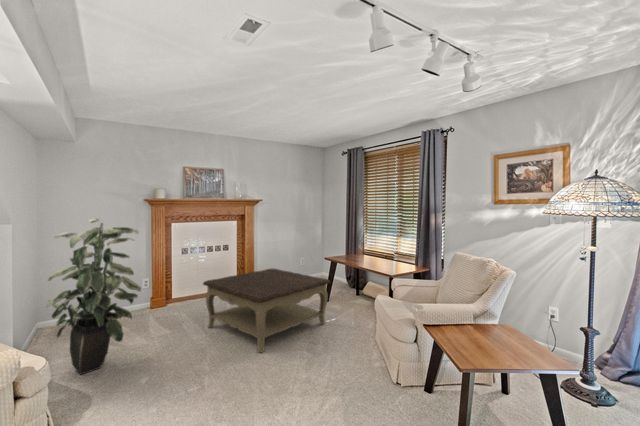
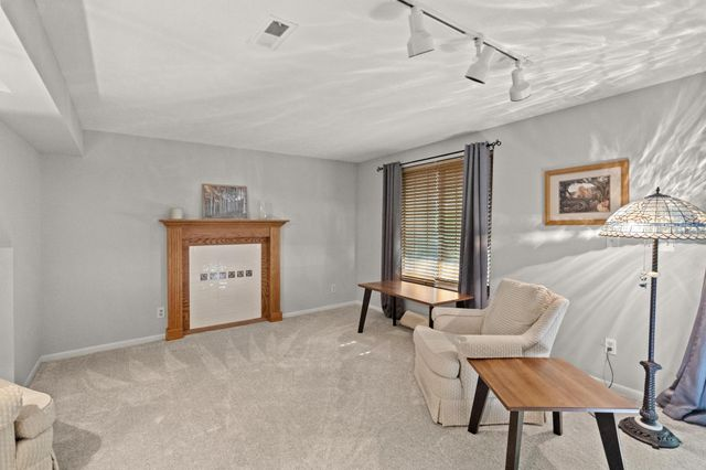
- indoor plant [45,217,142,375]
- coffee table [202,267,331,354]
